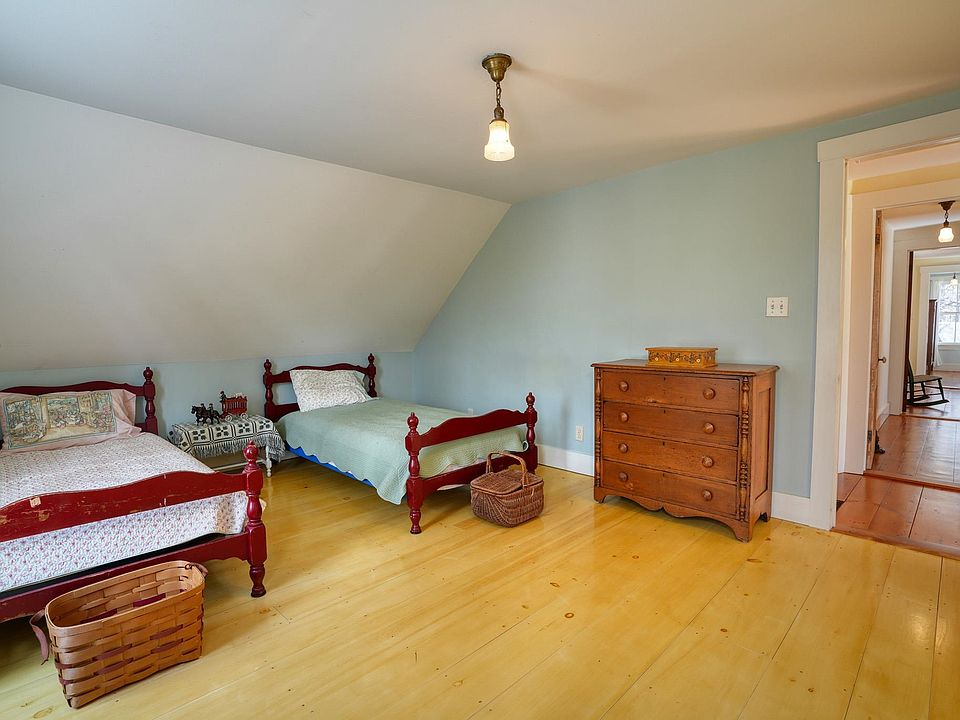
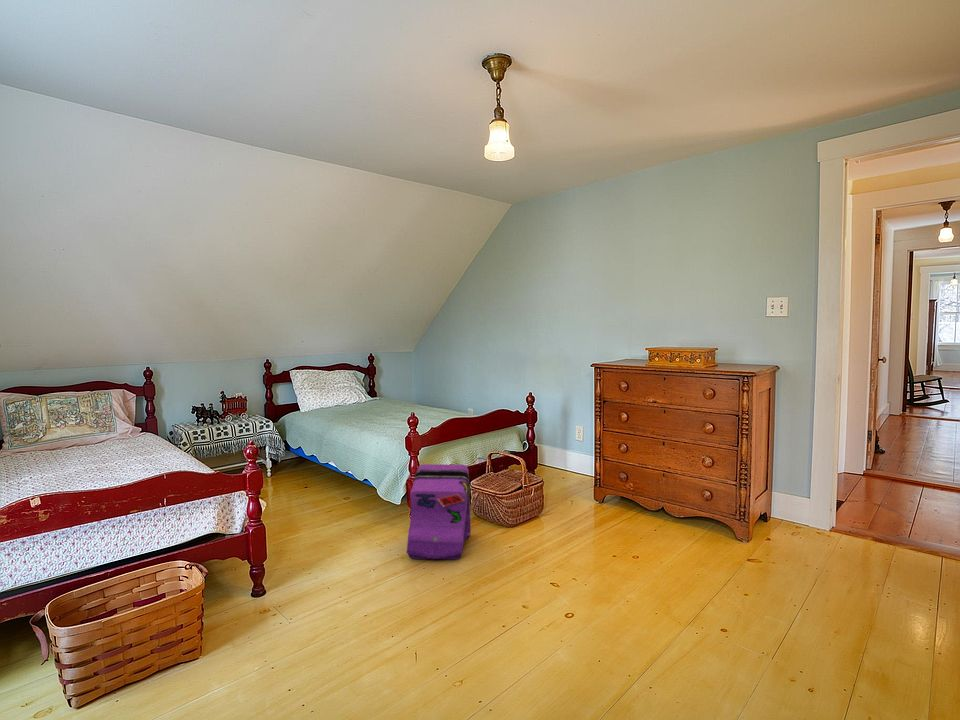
+ backpack [406,463,472,560]
